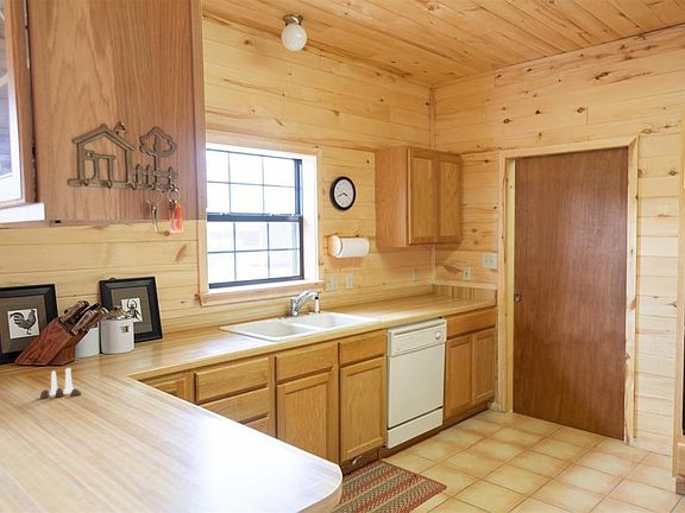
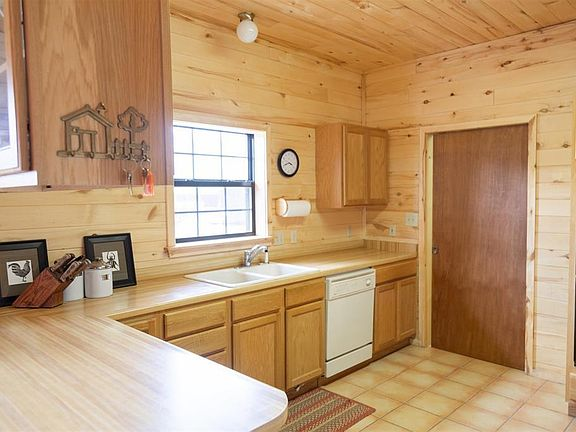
- salt and pepper shaker set [39,367,82,400]
